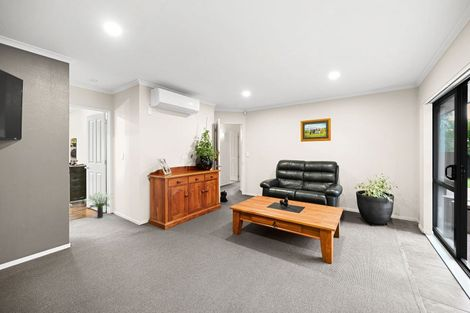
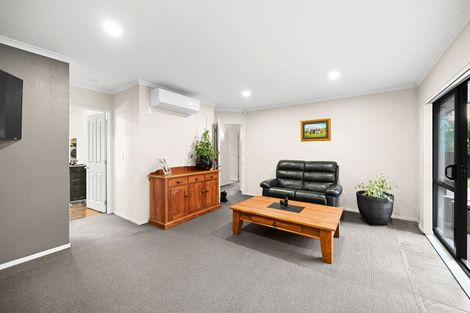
- potted plant [84,191,115,219]
